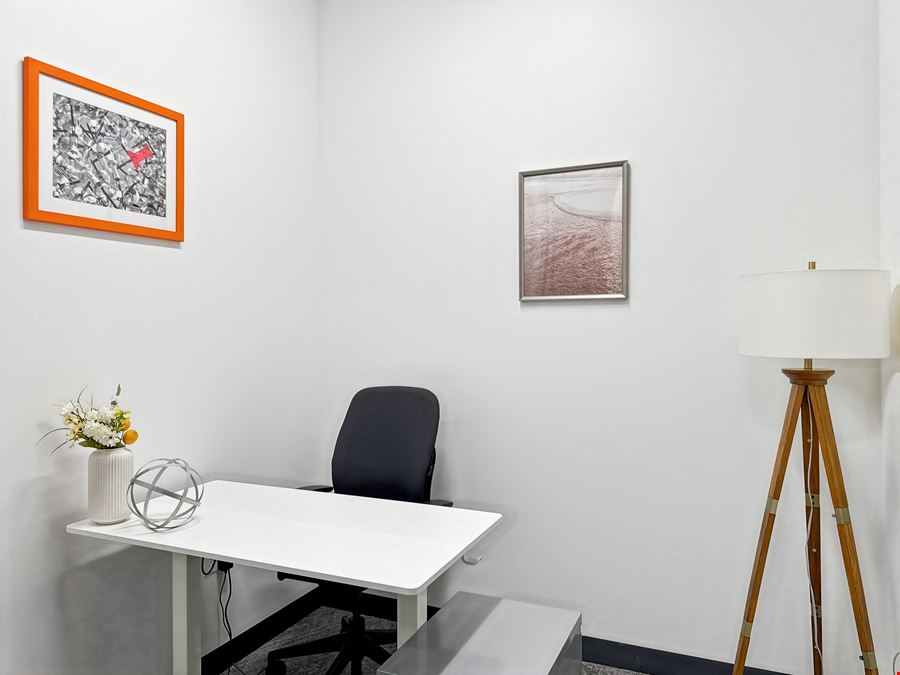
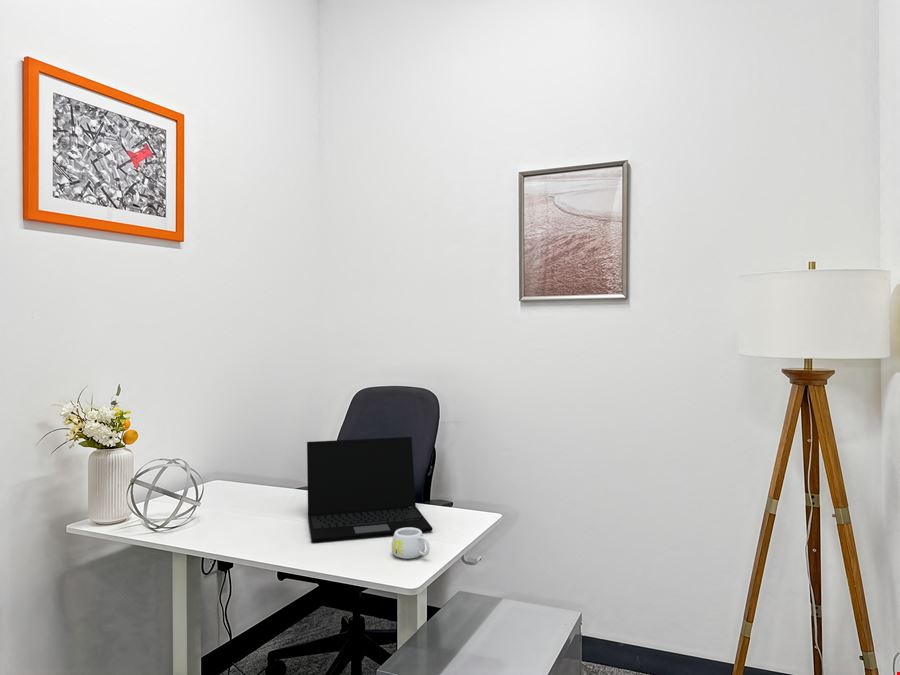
+ laptop [306,436,434,543]
+ mug [391,527,431,560]
